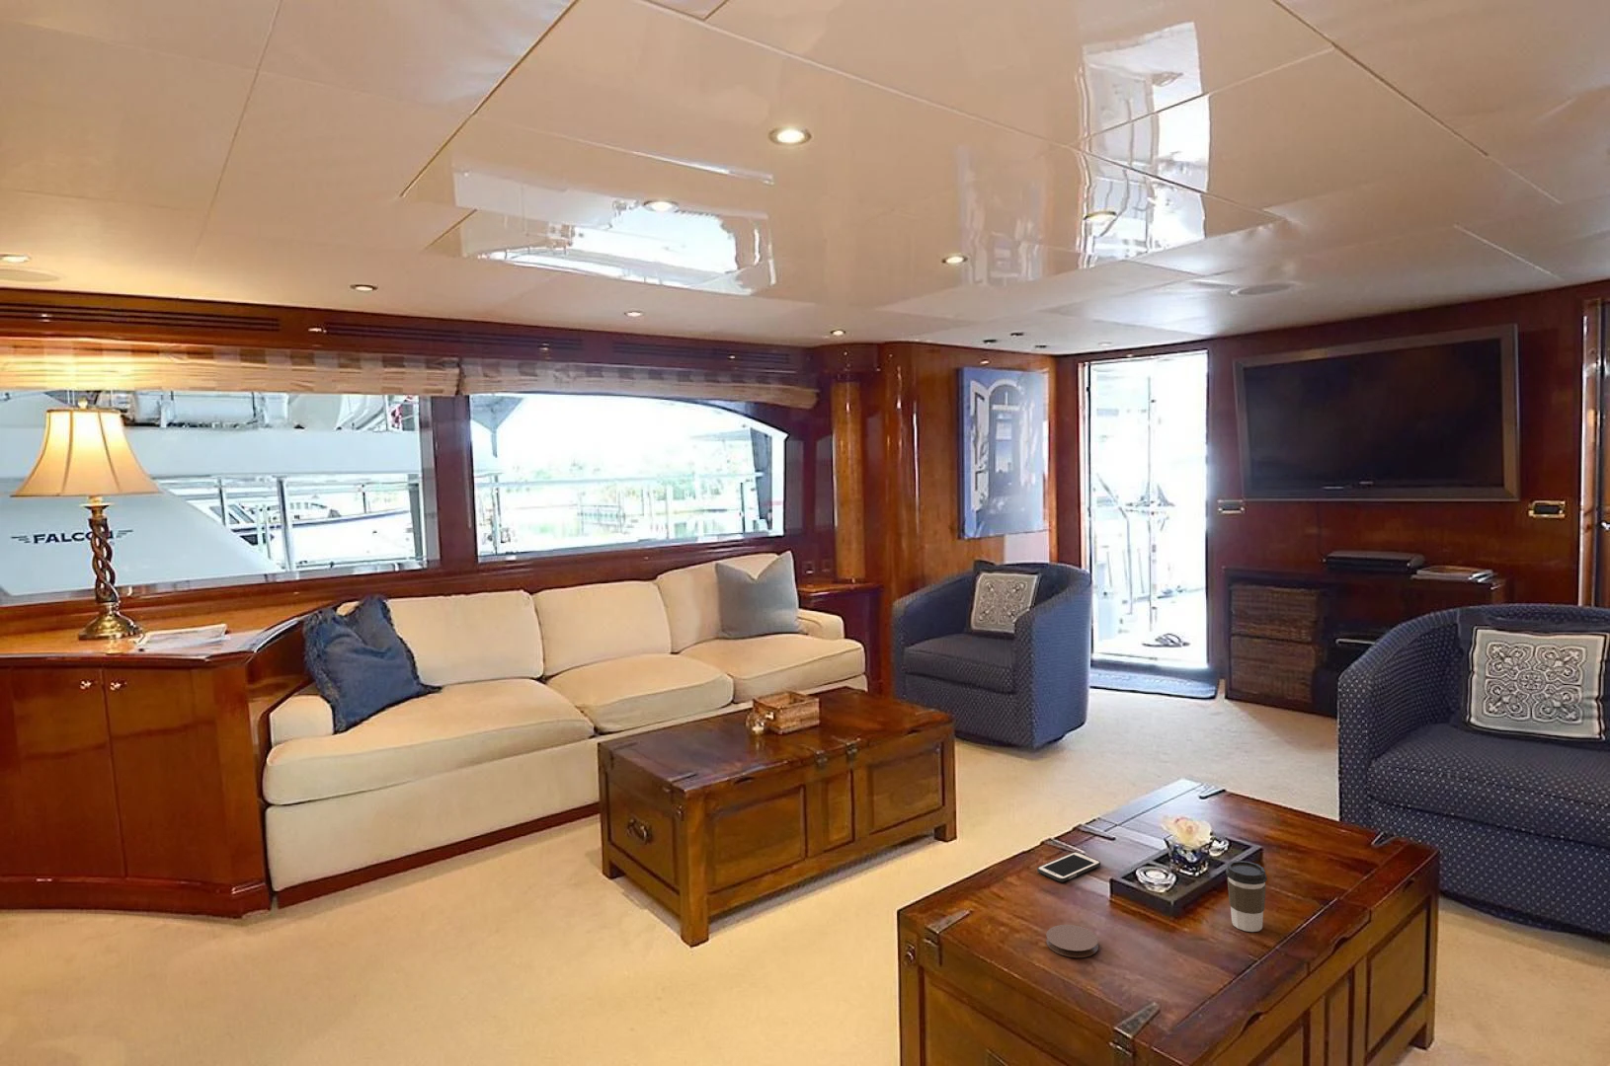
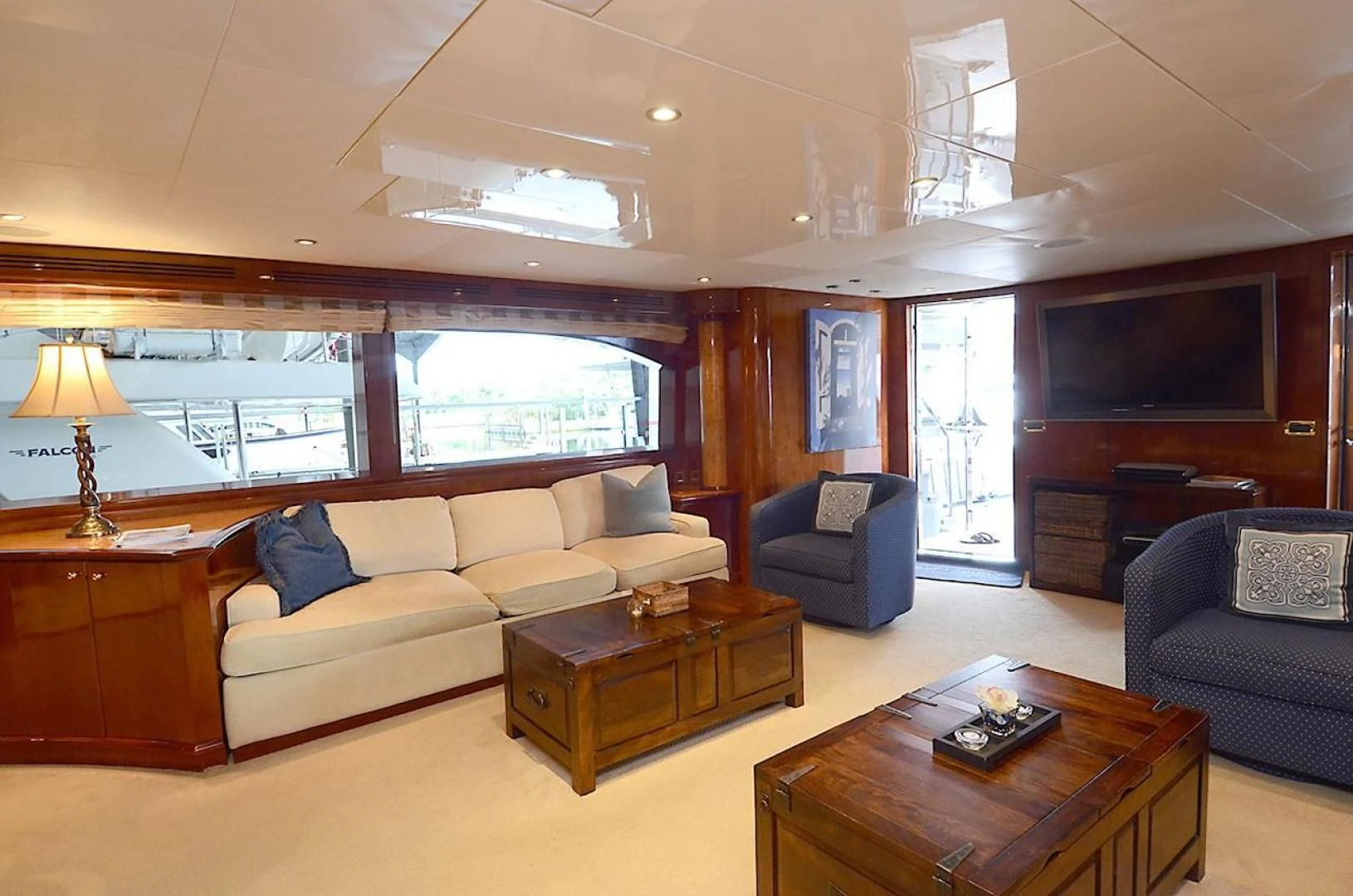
- coffee cup [1224,860,1268,933]
- cell phone [1036,851,1102,884]
- coaster [1045,924,1100,959]
